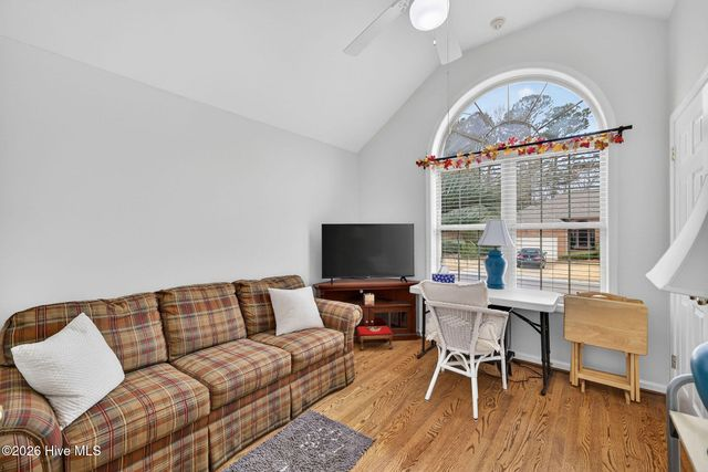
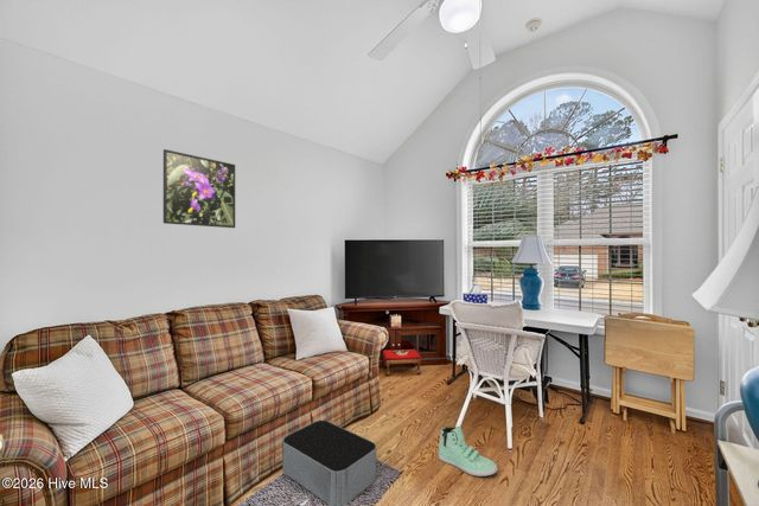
+ storage bin [281,419,377,506]
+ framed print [162,148,236,229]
+ sneaker [438,425,498,478]
